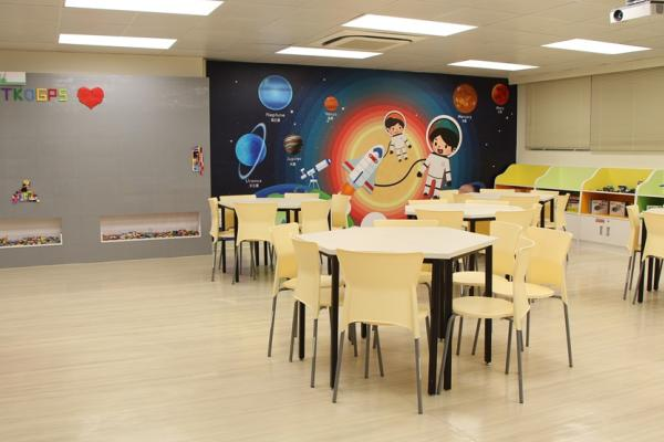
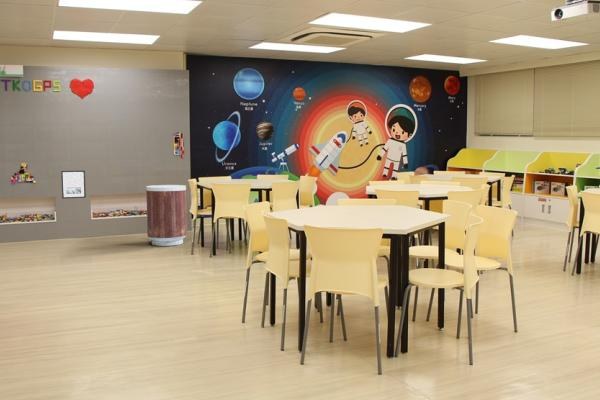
+ trash can [145,184,188,247]
+ wall art [60,169,87,200]
